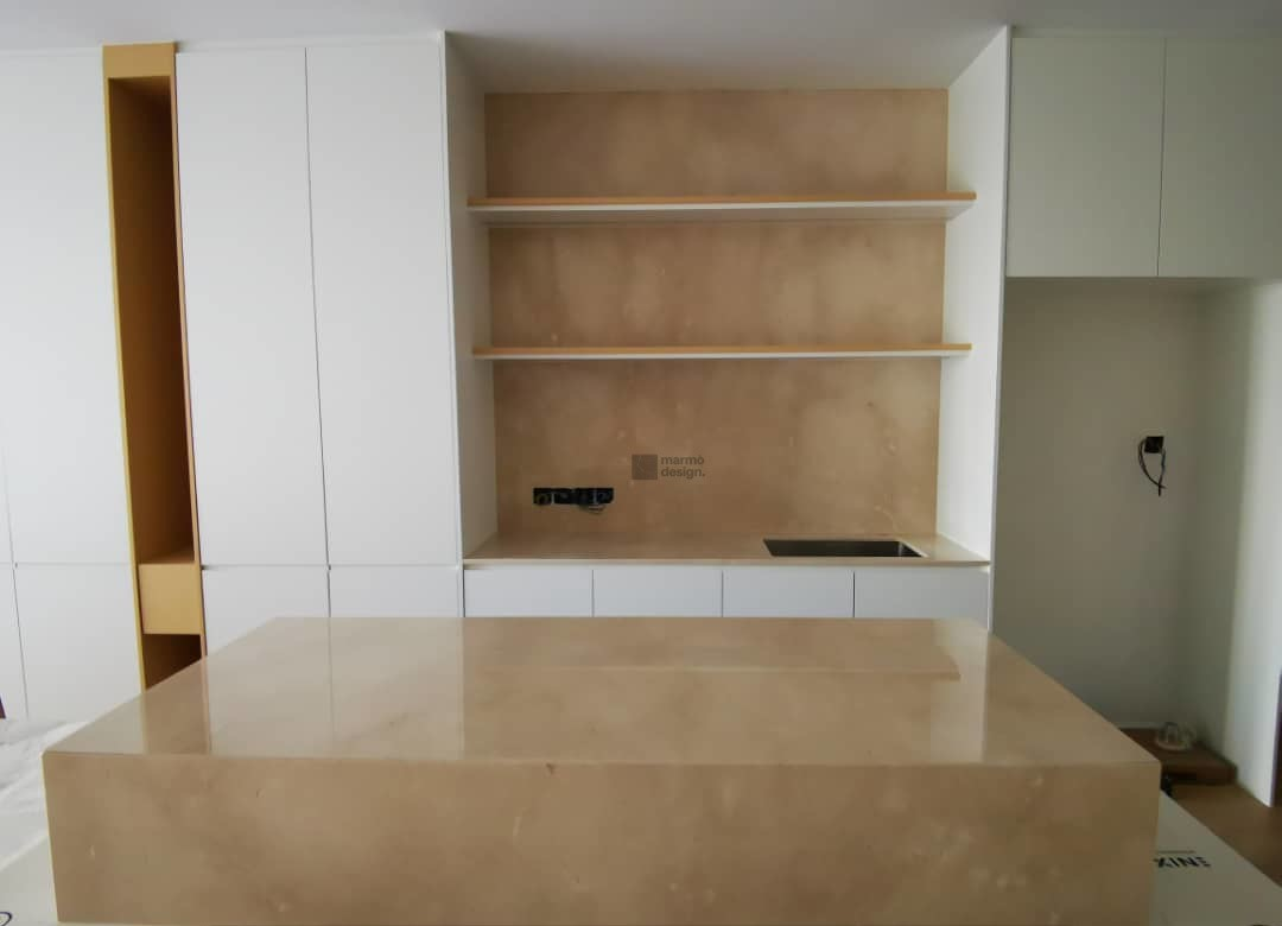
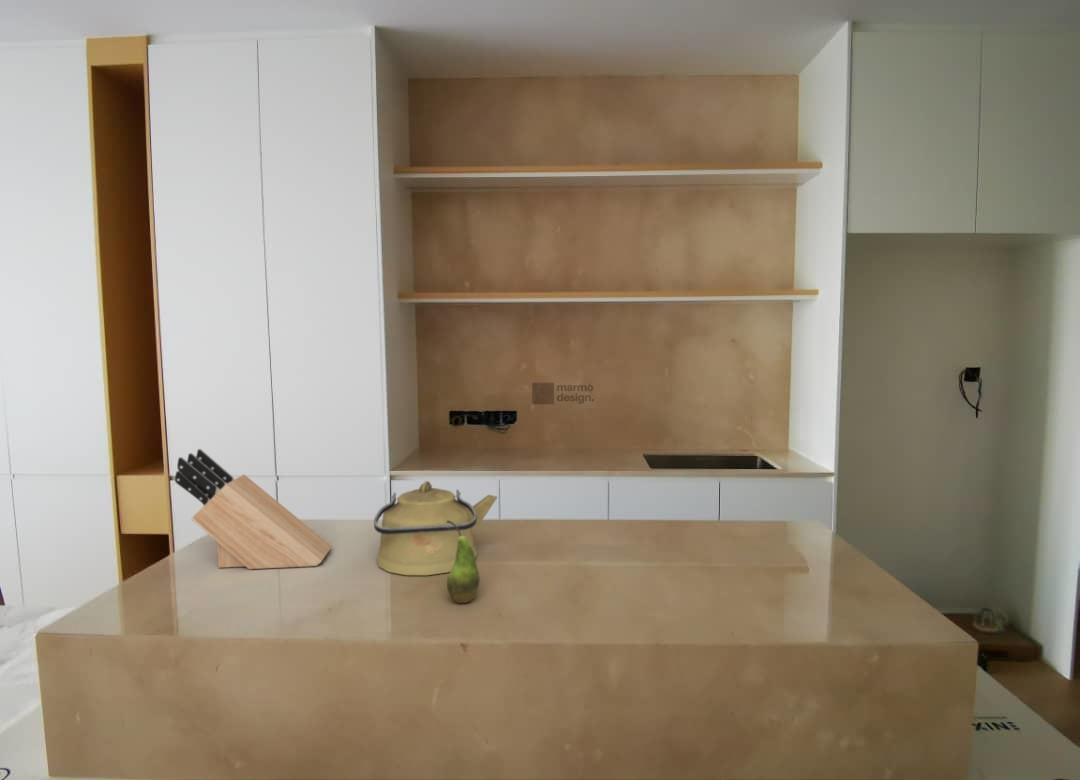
+ kettle [373,480,498,576]
+ fruit [446,520,481,604]
+ knife block [174,448,333,570]
